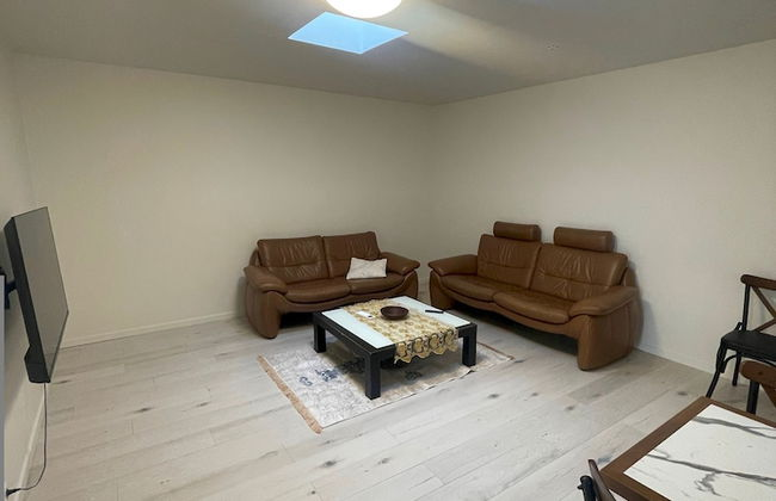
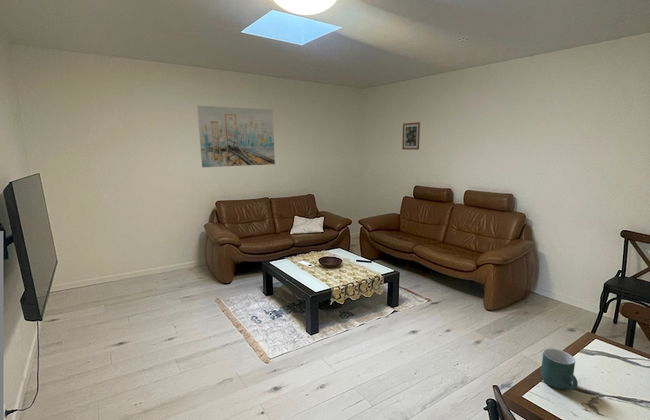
+ wall art [401,121,421,151]
+ wall art [196,105,276,168]
+ mug [540,348,579,391]
